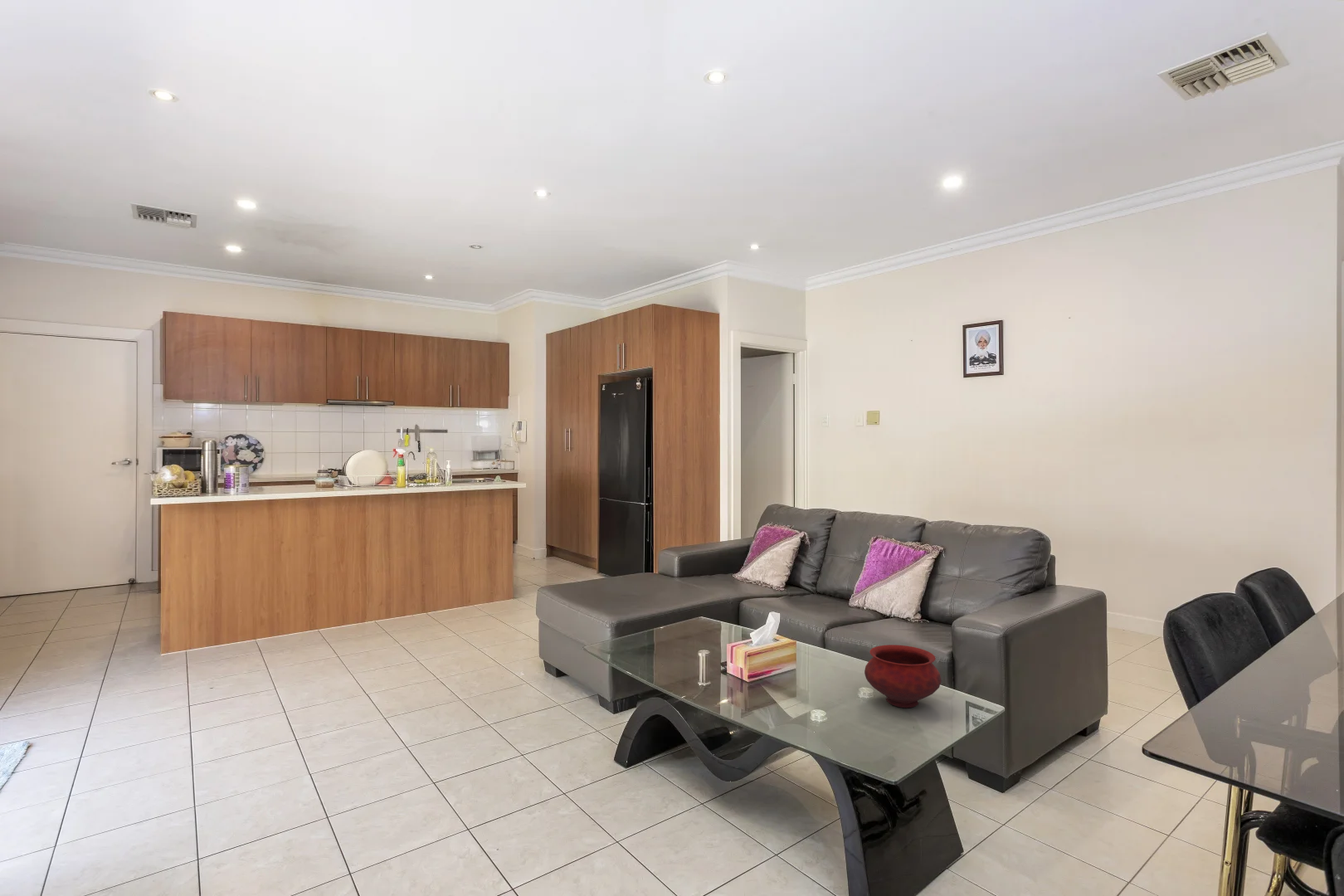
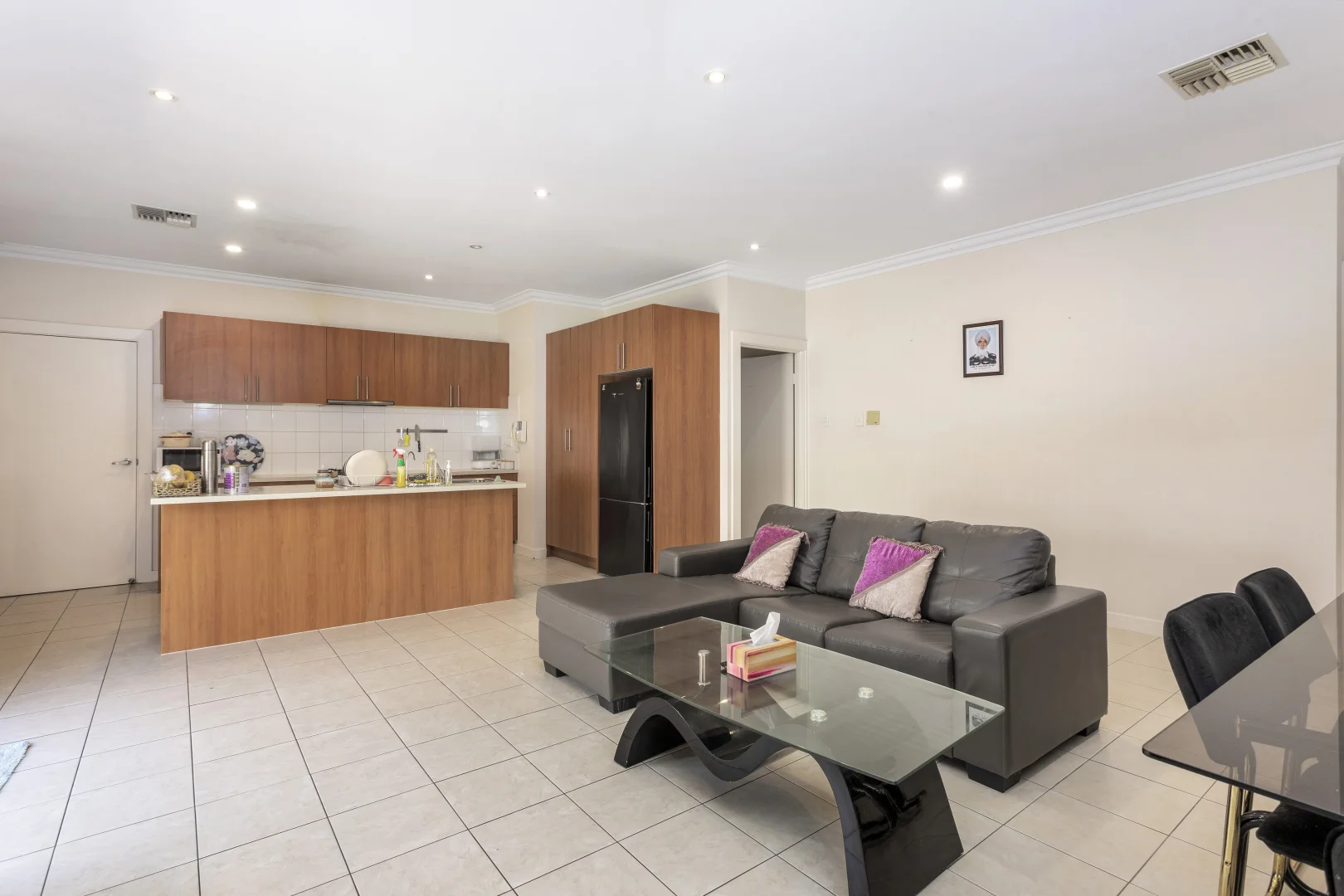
- bowl [864,644,942,709]
